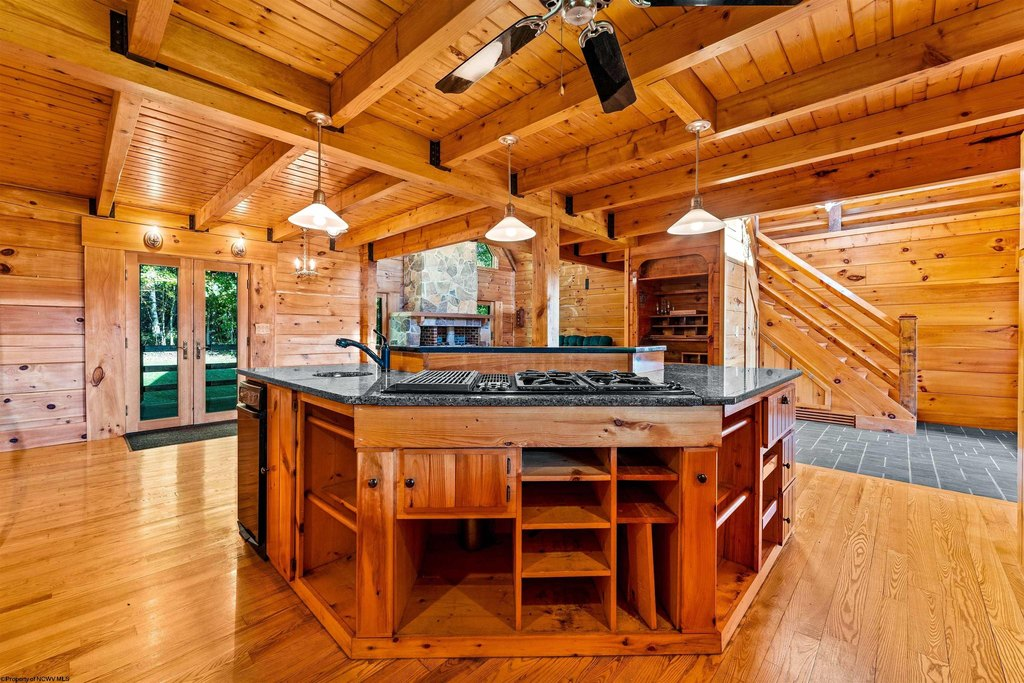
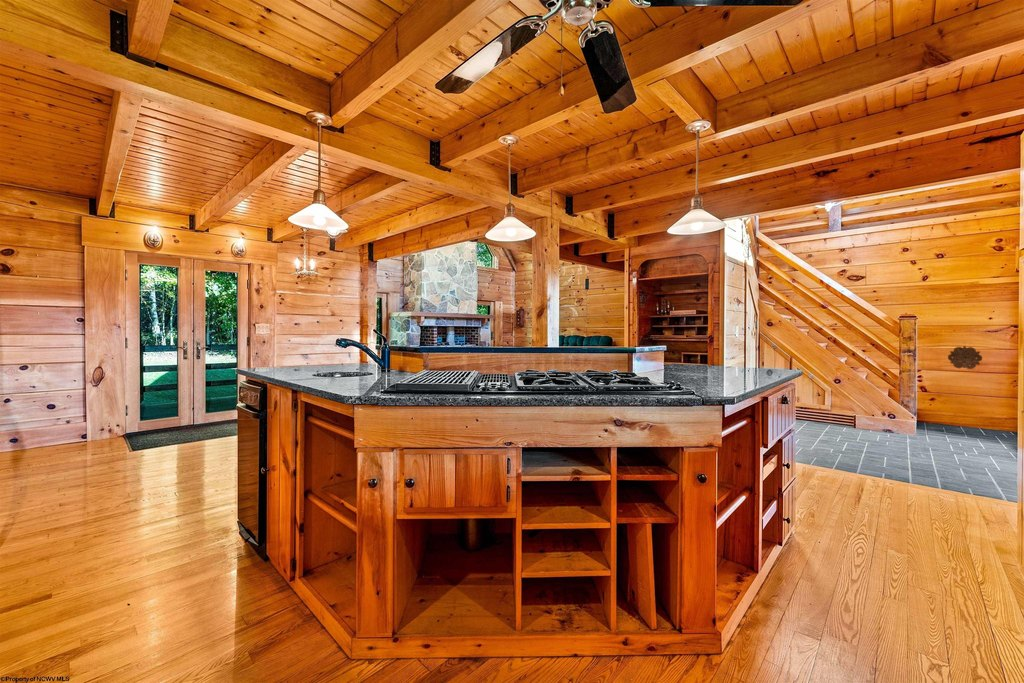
+ wall ornament [947,345,983,370]
